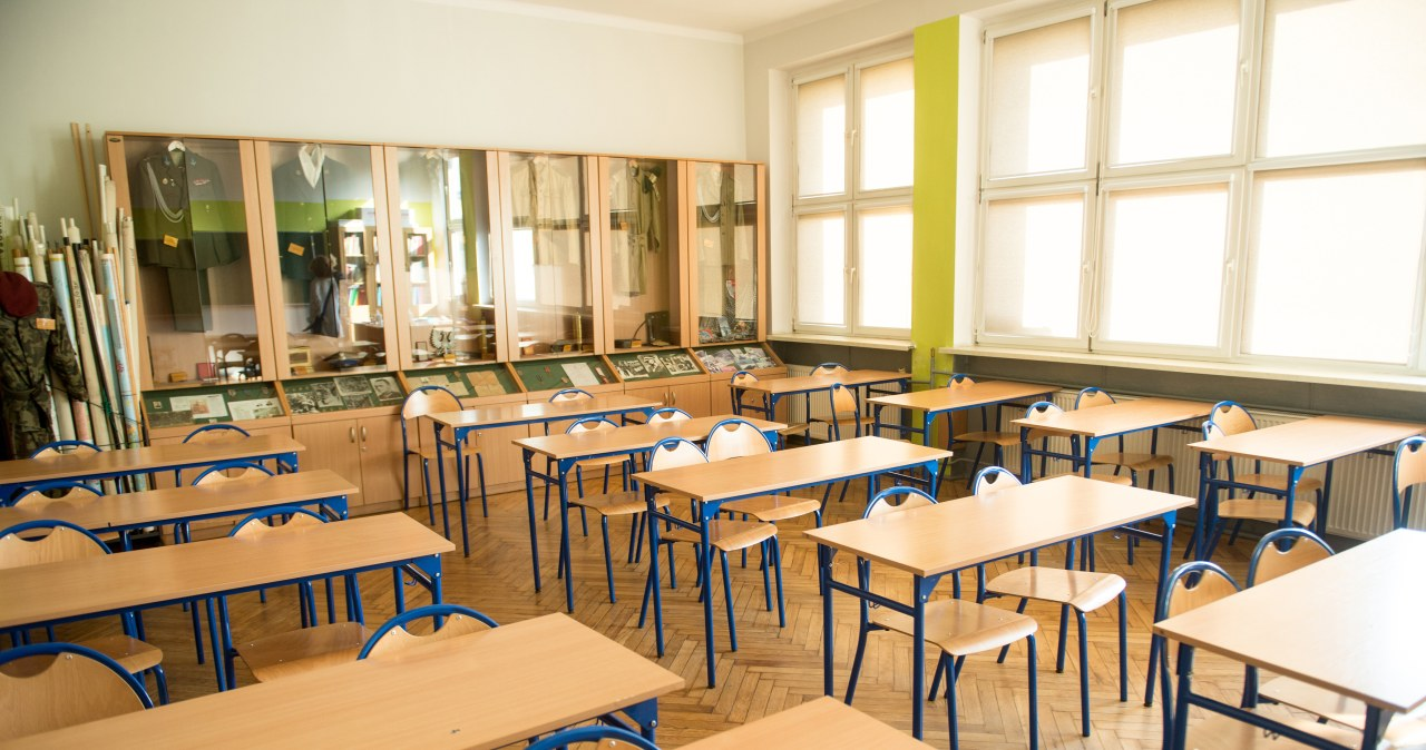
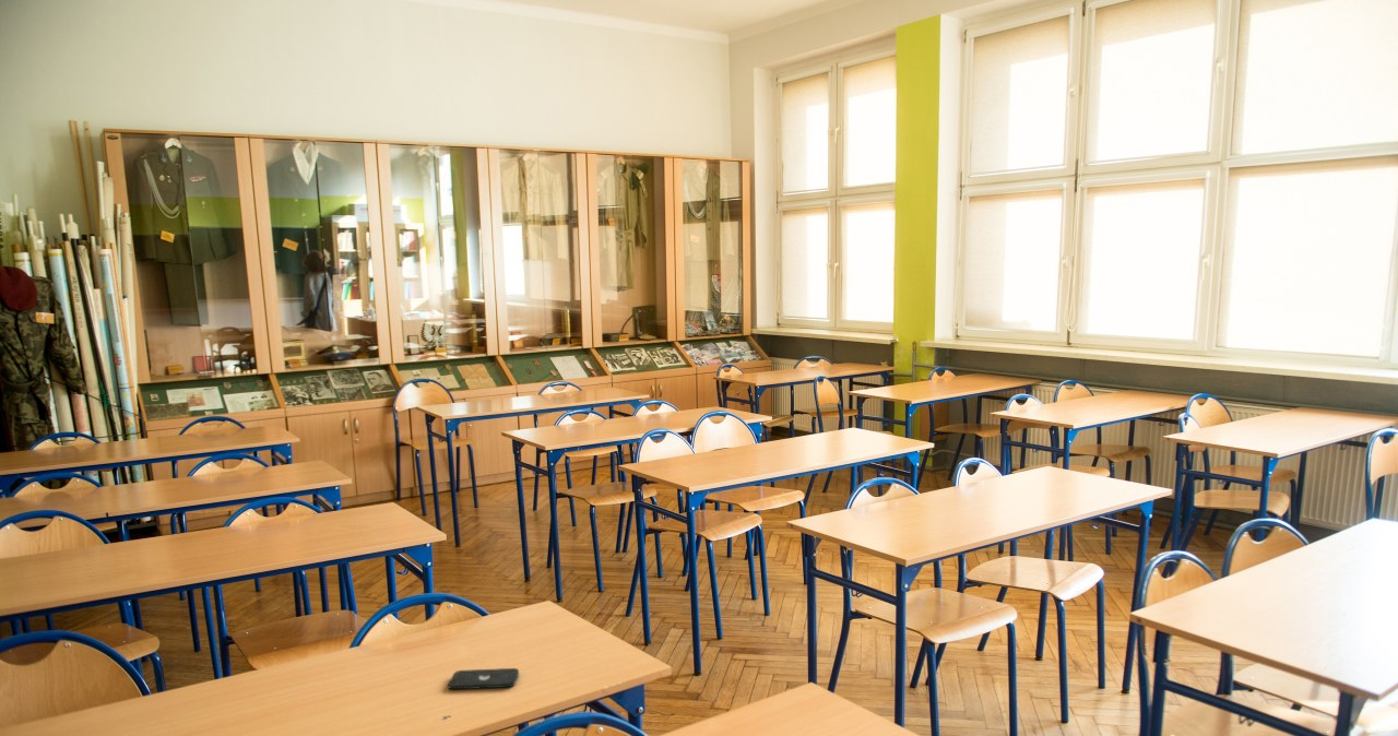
+ smartphone [448,667,520,690]
